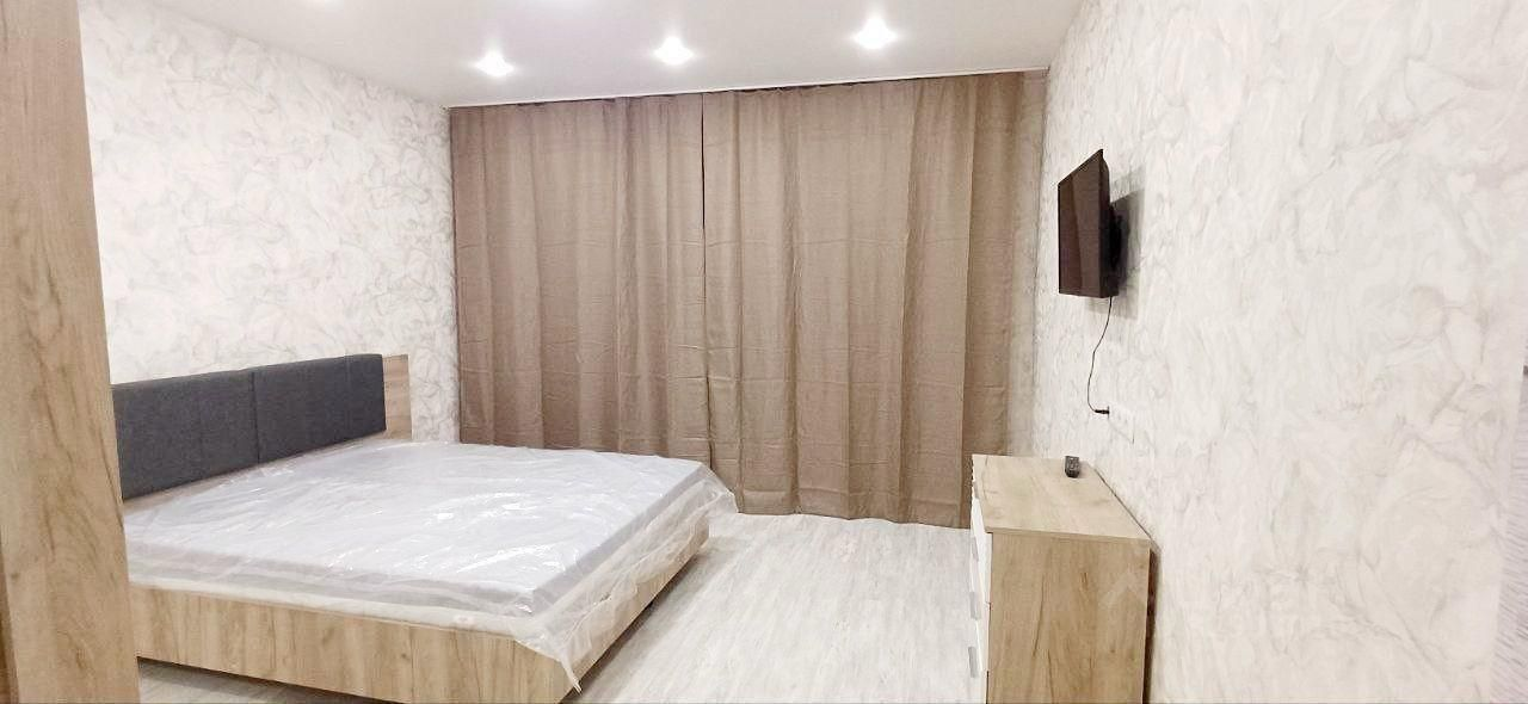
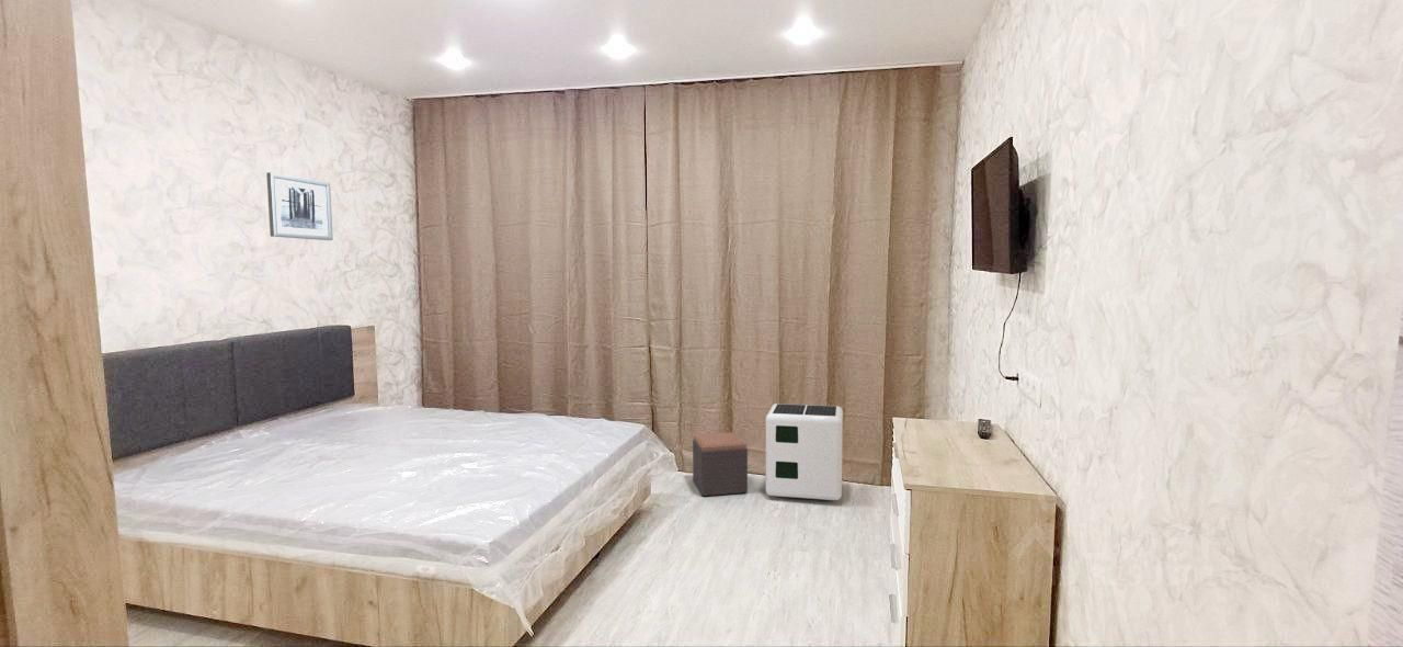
+ footstool [692,431,749,497]
+ wall art [265,171,334,241]
+ air purifier [765,402,844,501]
